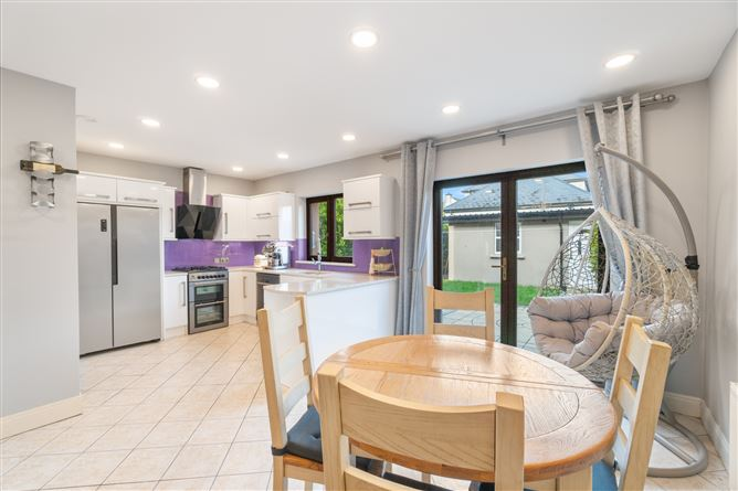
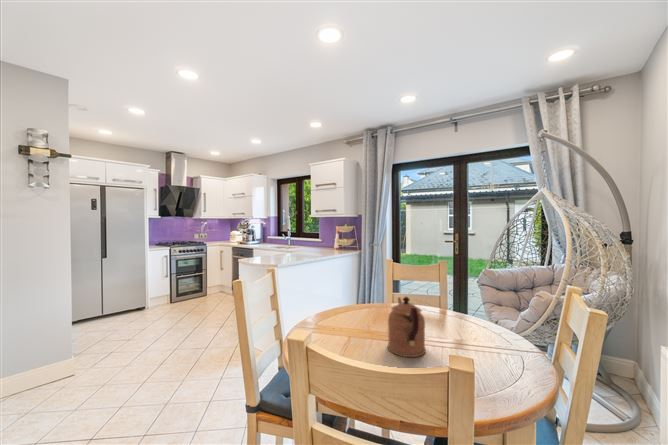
+ coffeepot [386,295,427,358]
